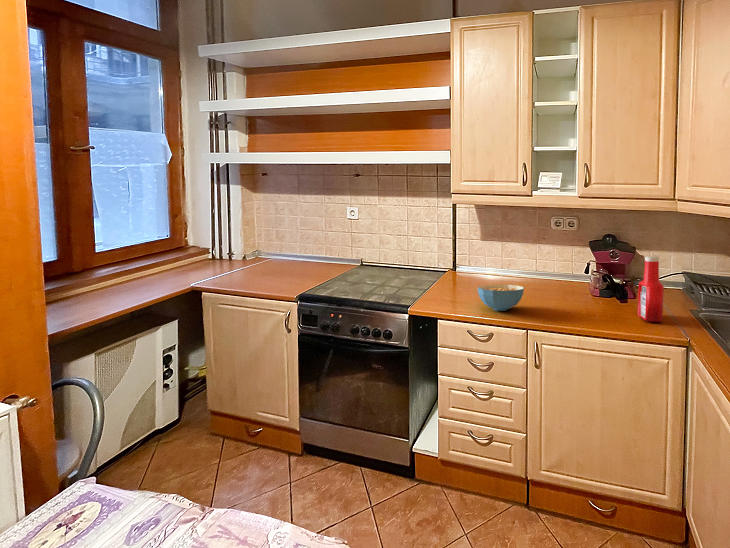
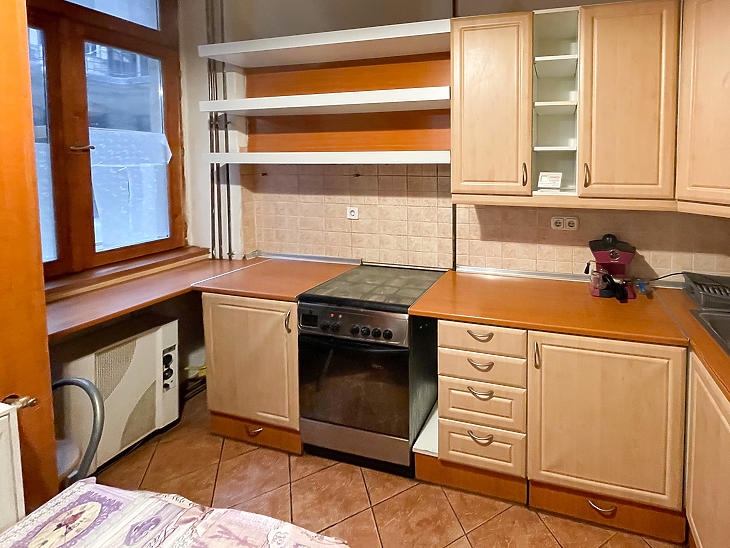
- soap bottle [636,255,665,323]
- cereal bowl [477,283,525,312]
